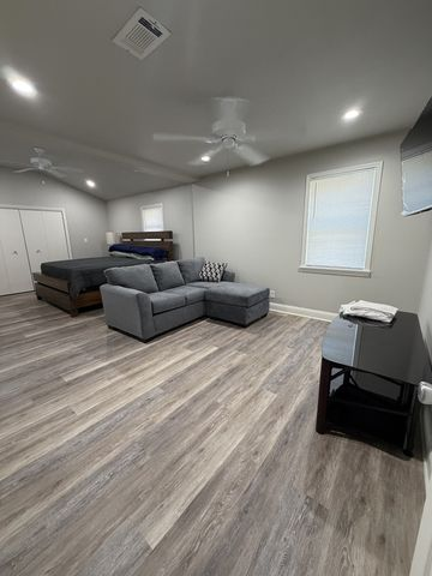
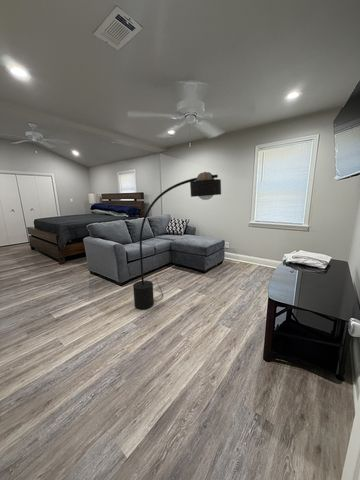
+ floor lamp [132,171,222,310]
